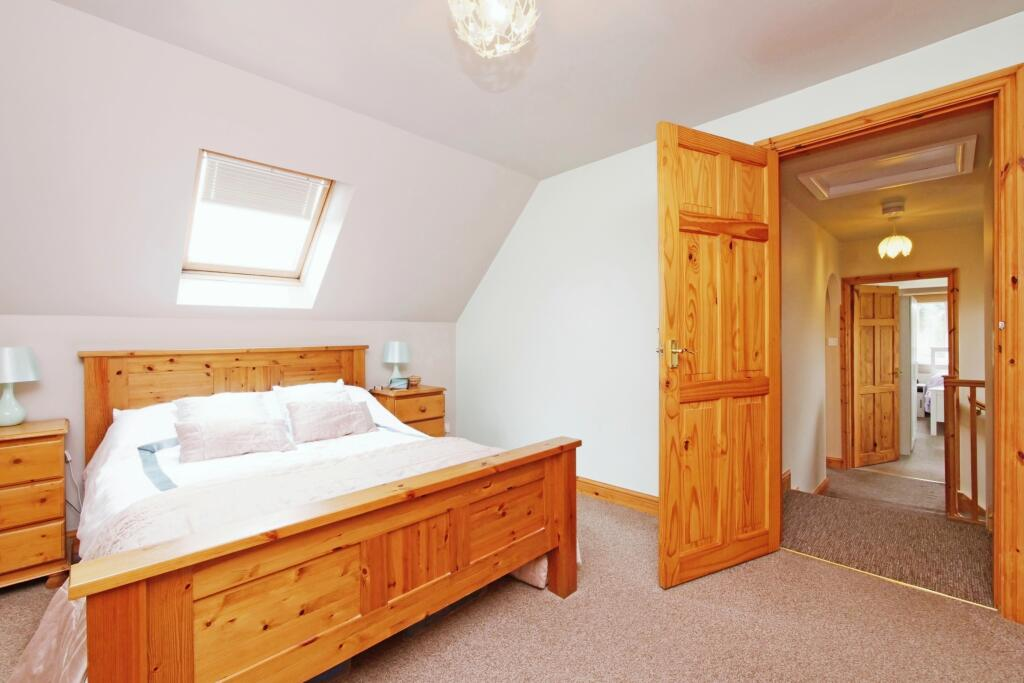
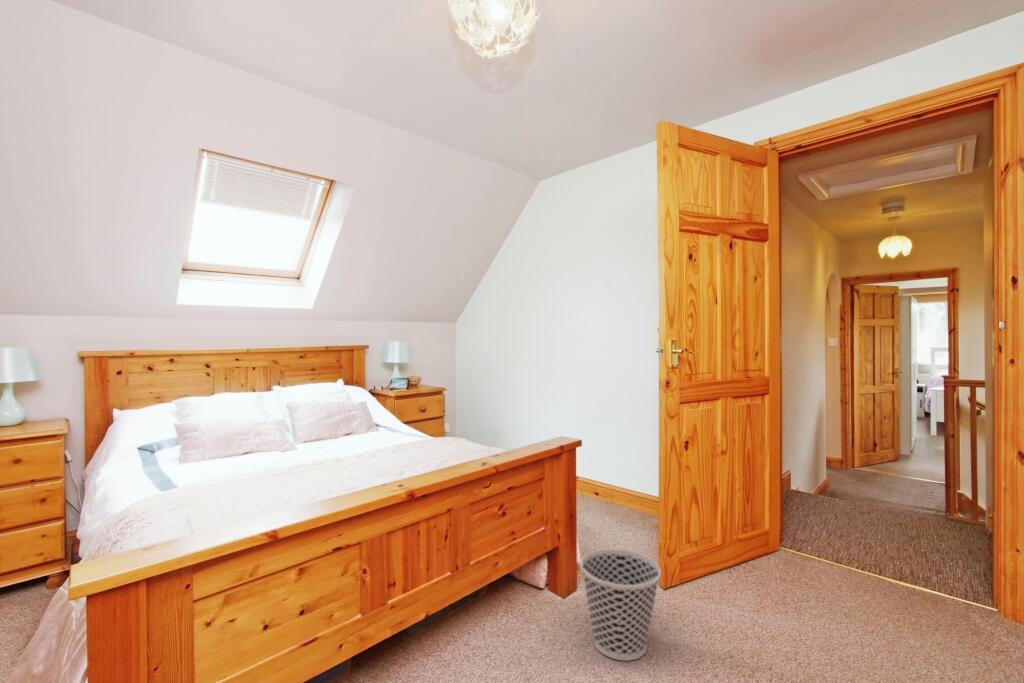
+ wastebasket [579,548,662,662]
